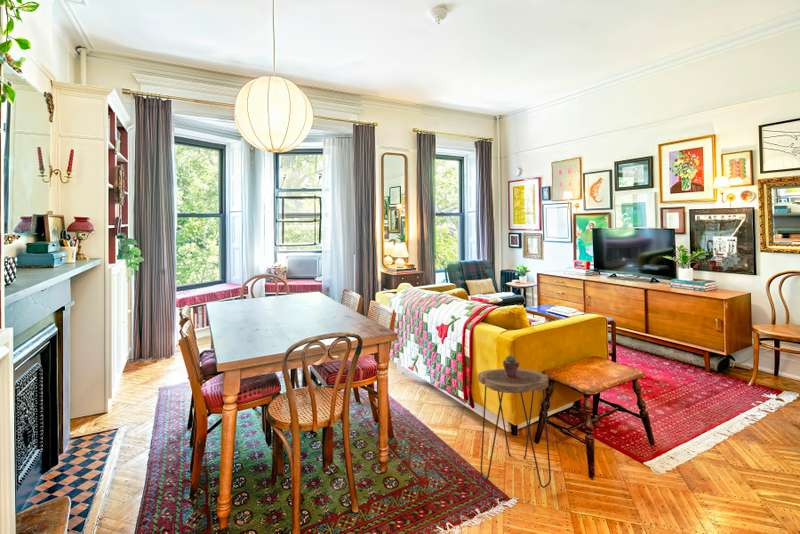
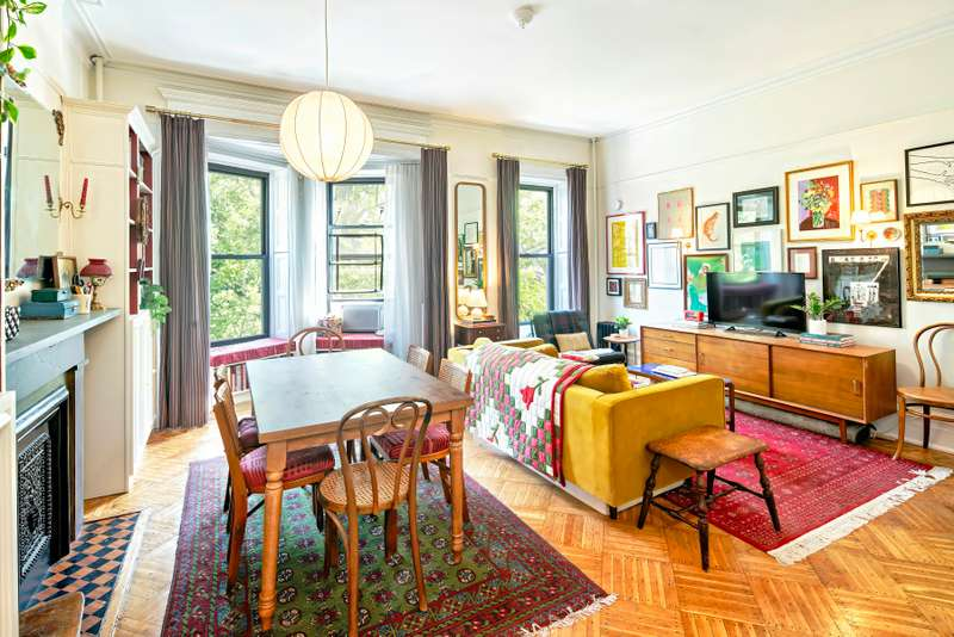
- potted succulent [502,354,520,378]
- side table [477,368,552,489]
